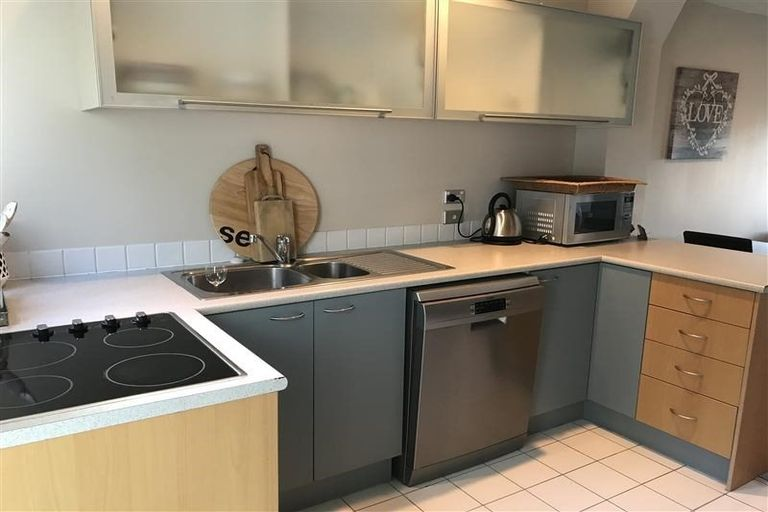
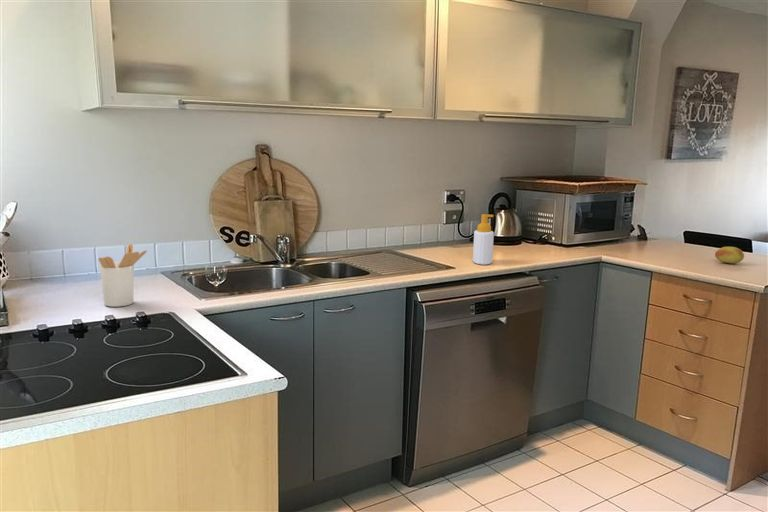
+ soap bottle [472,213,495,266]
+ fruit [714,246,745,264]
+ utensil holder [97,243,148,308]
